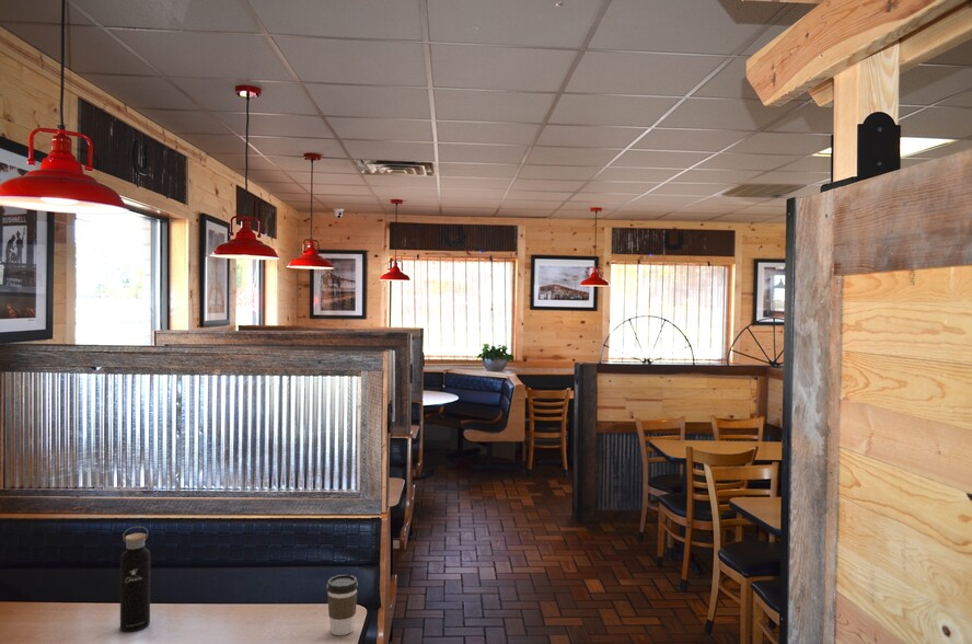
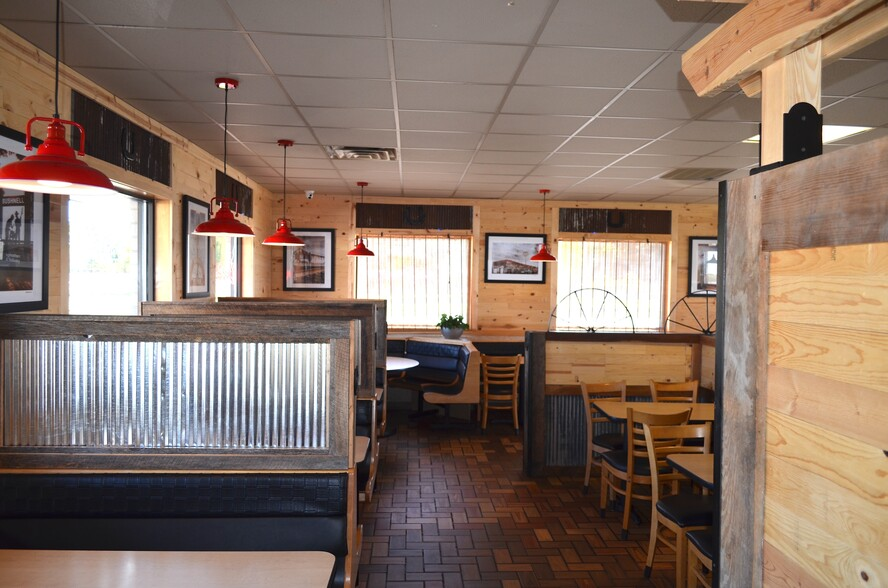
- water bottle [119,526,151,633]
- coffee cup [325,574,359,636]
